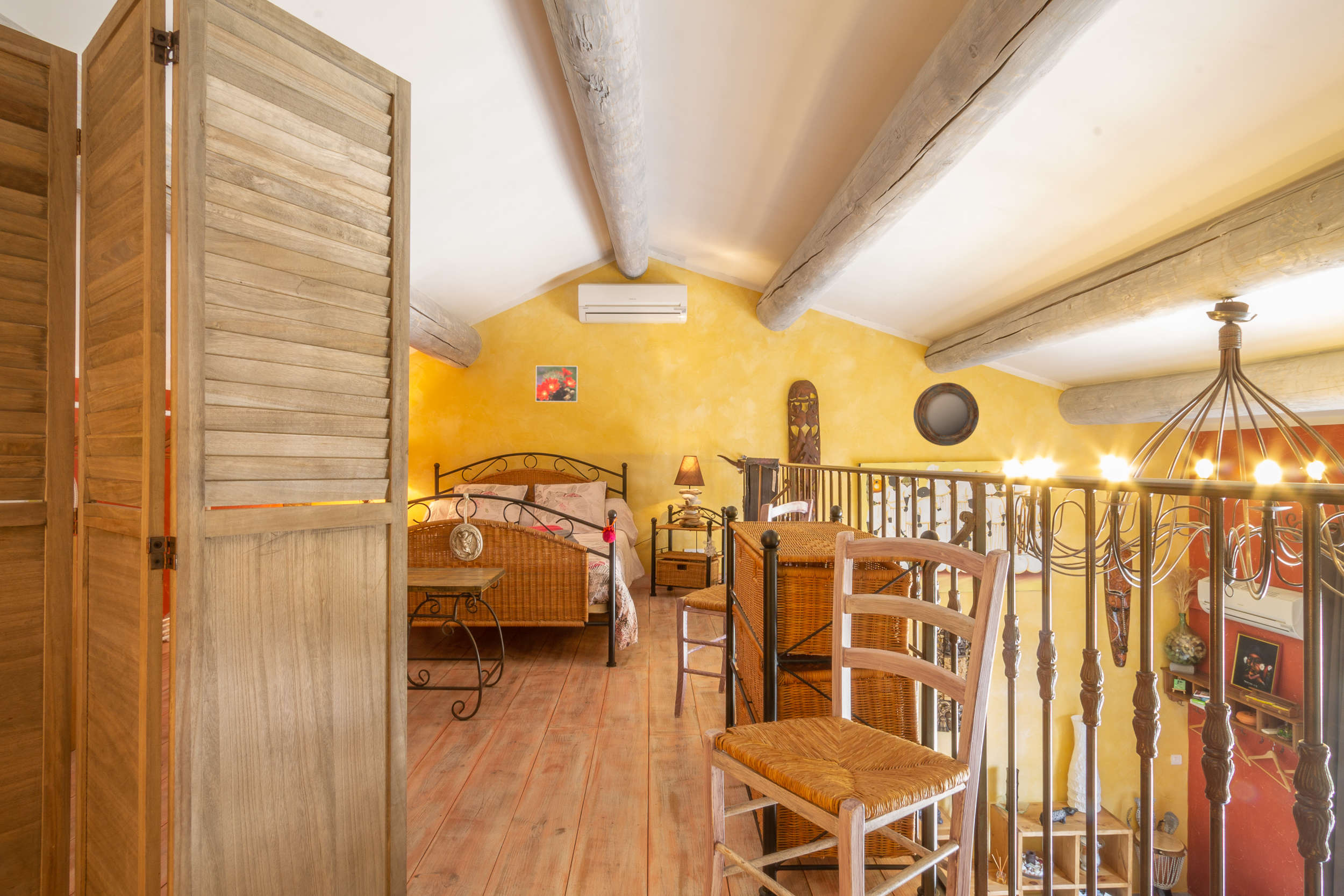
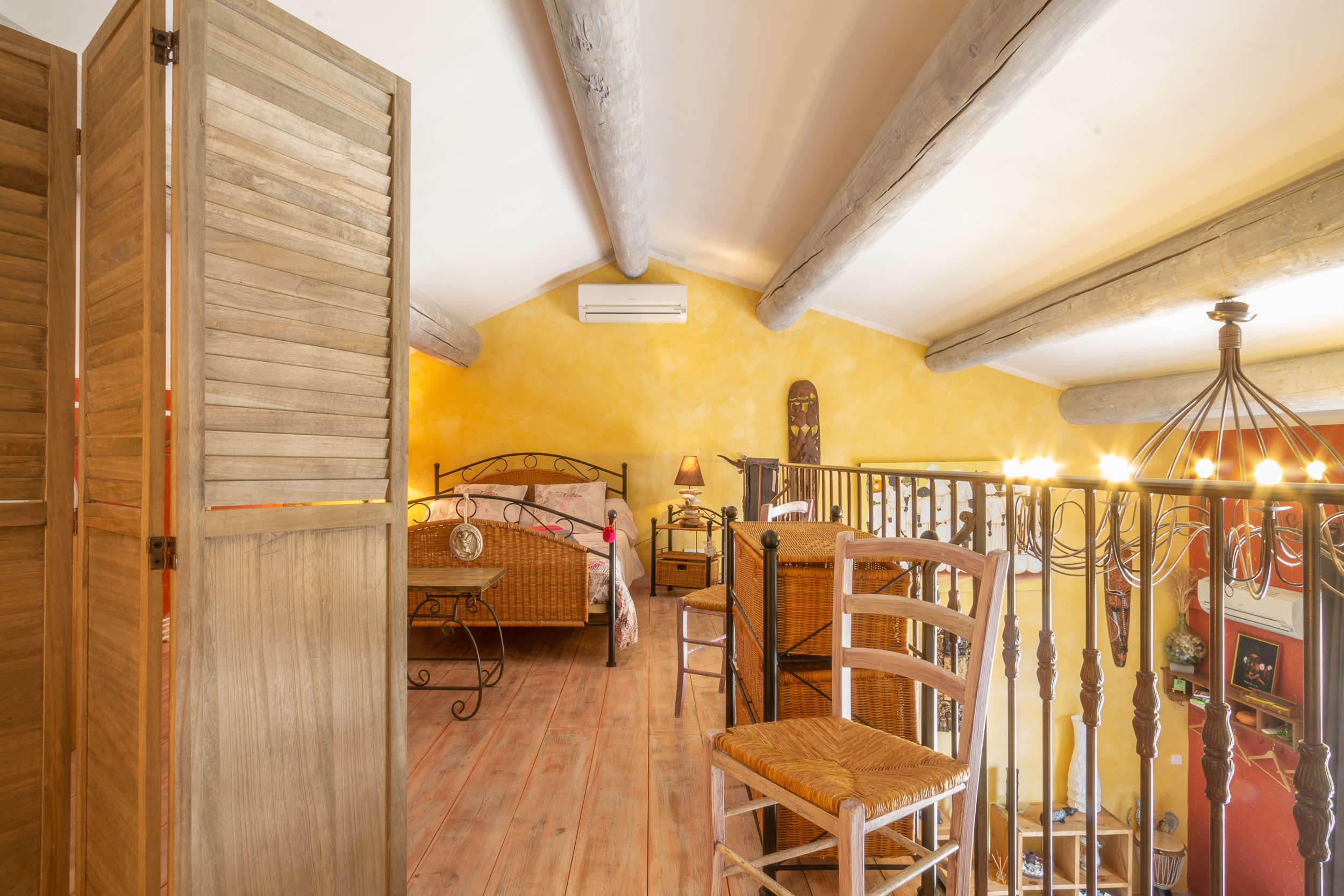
- home mirror [913,382,980,447]
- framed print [535,365,578,403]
